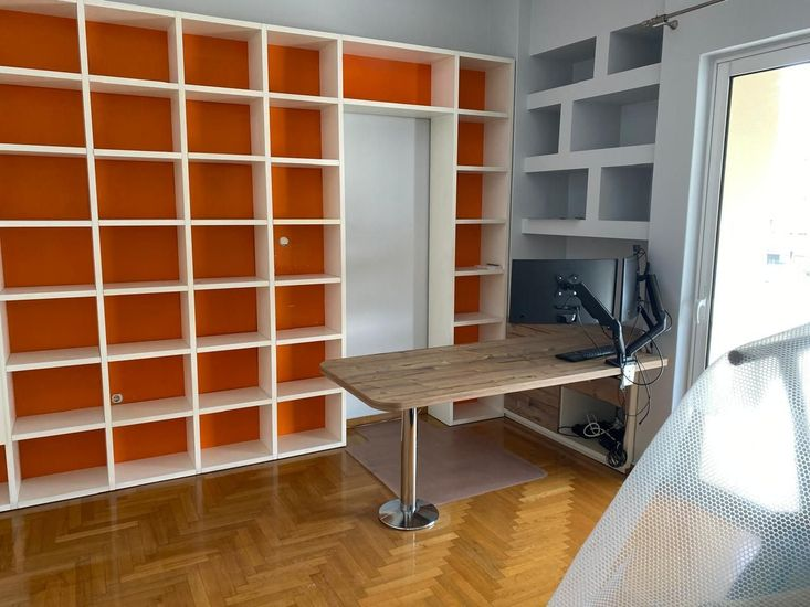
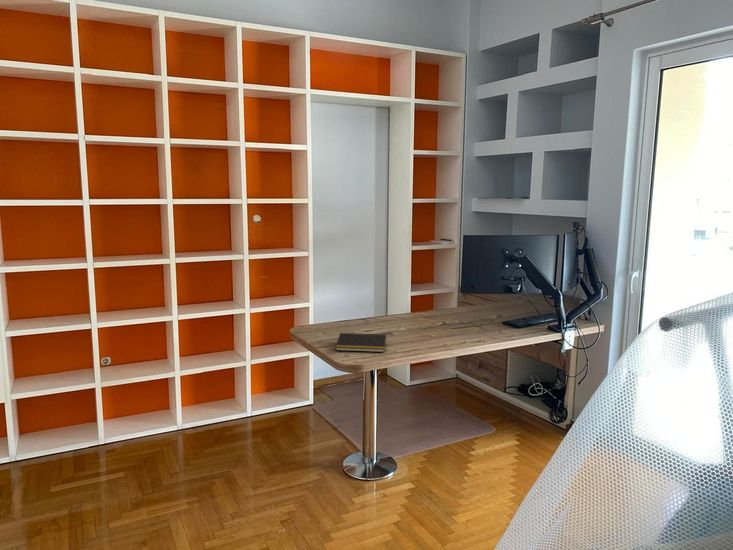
+ notepad [335,332,387,353]
